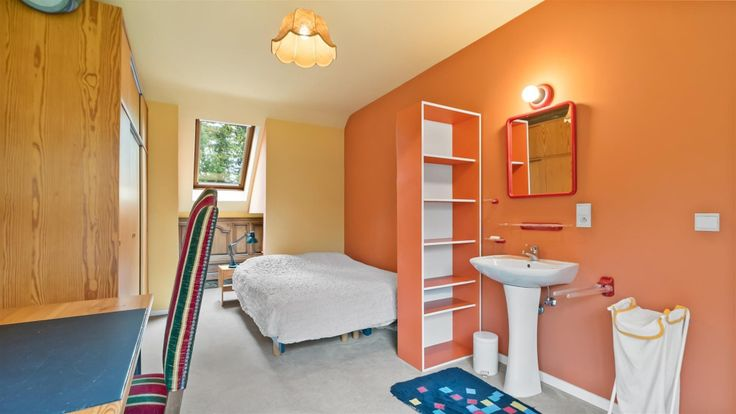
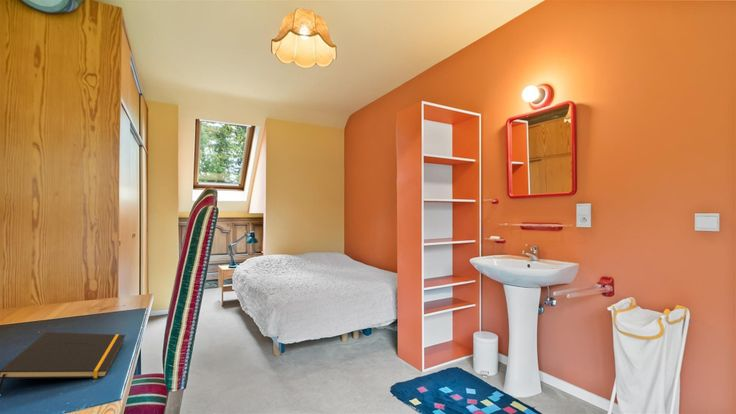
+ notepad [0,331,126,393]
